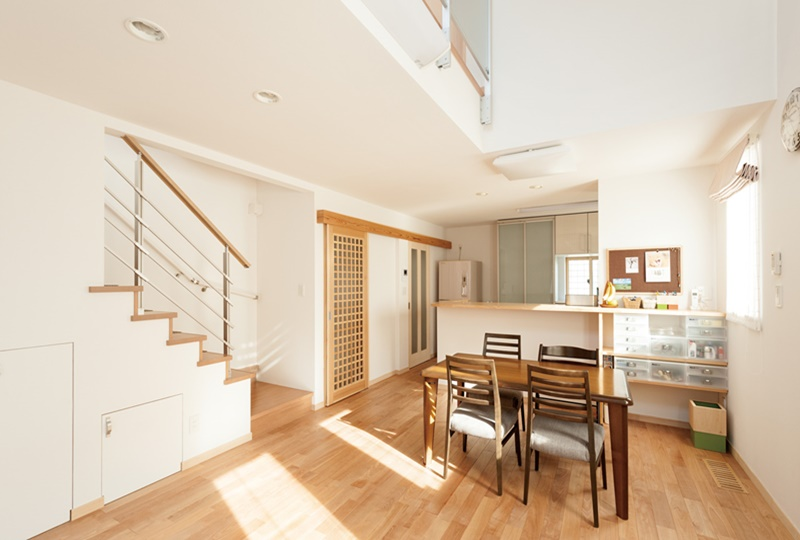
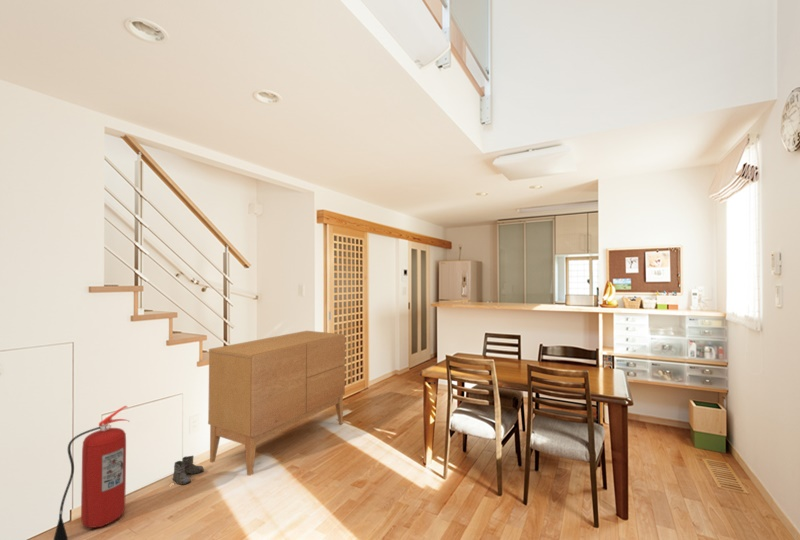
+ fire extinguisher [53,405,131,540]
+ boots [172,455,205,486]
+ sideboard [207,330,346,477]
